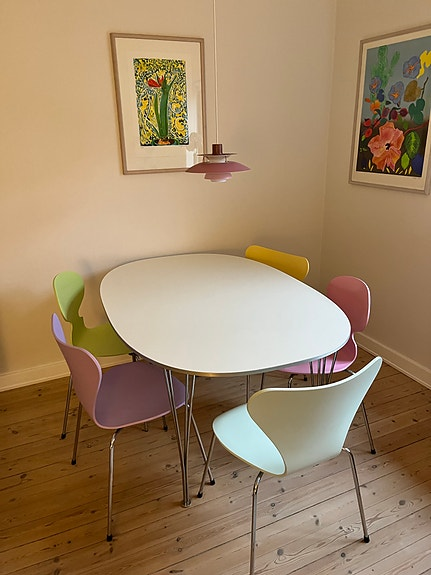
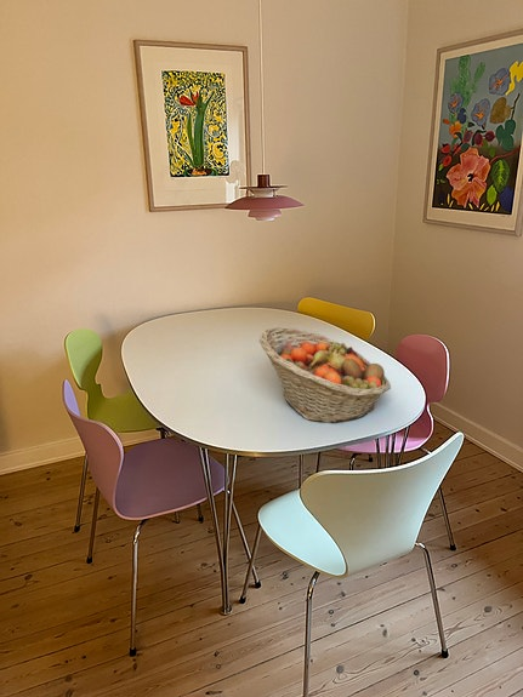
+ fruit basket [258,326,392,424]
